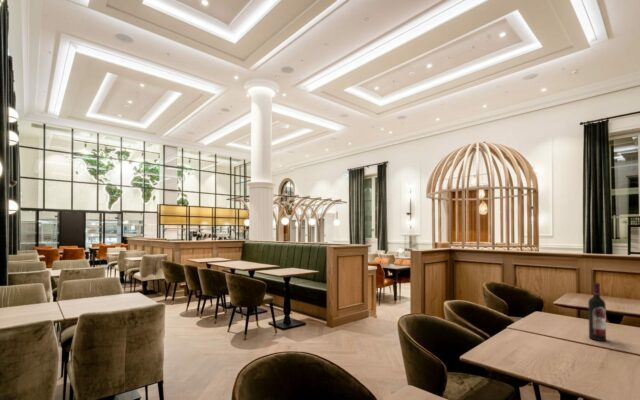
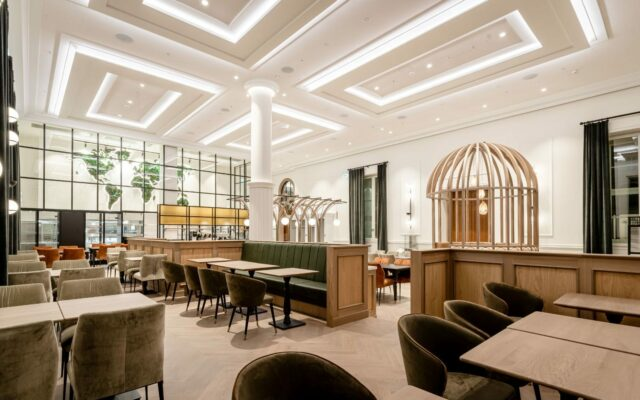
- wine bottle [587,282,607,342]
